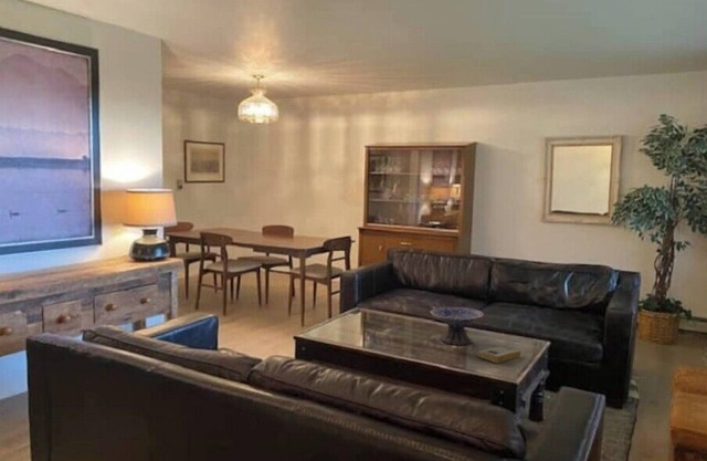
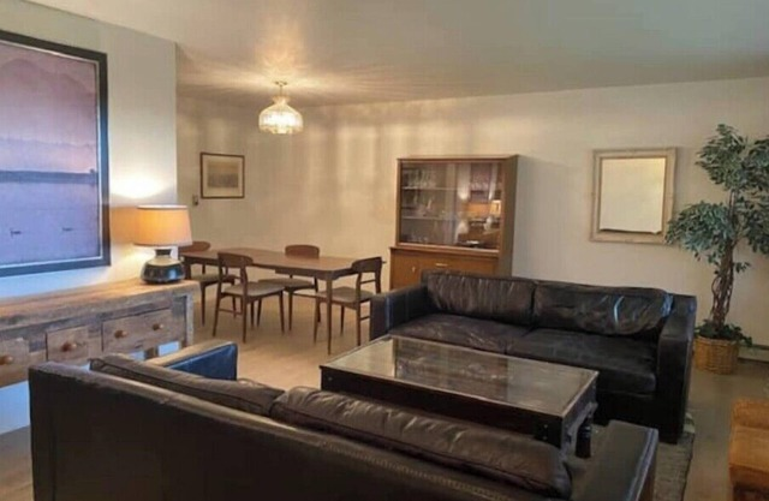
- decorative bowl [429,306,485,346]
- book [476,345,521,365]
